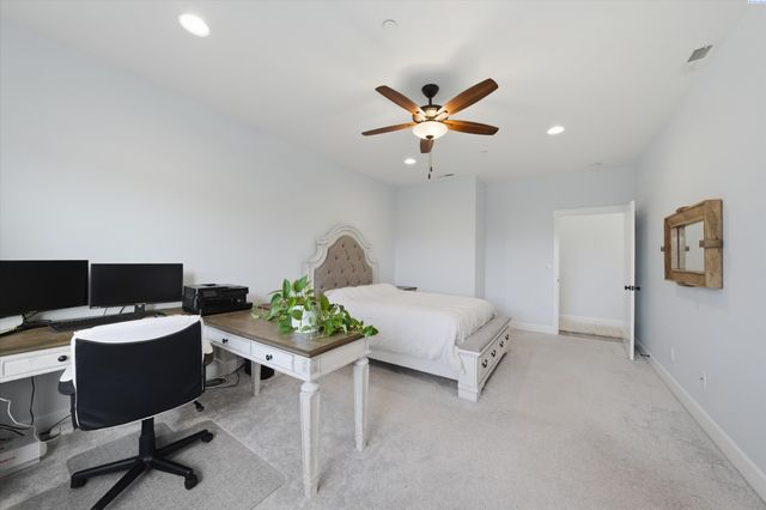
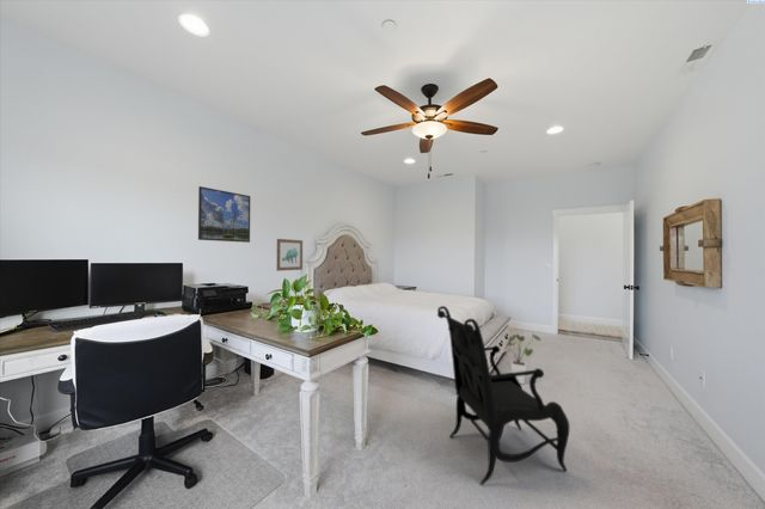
+ armchair [436,305,570,486]
+ wall art [275,238,304,272]
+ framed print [197,185,251,244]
+ house plant [504,333,543,385]
